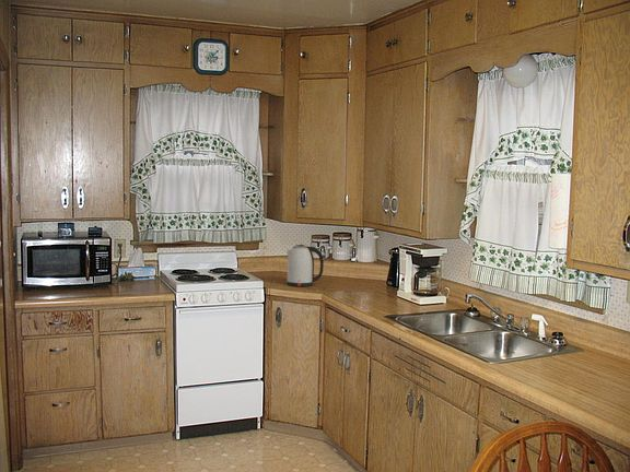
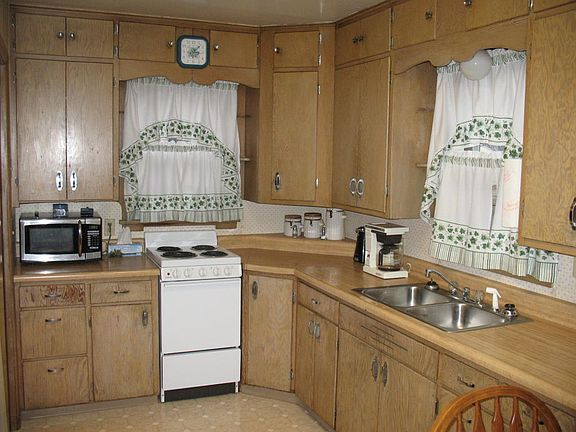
- kettle [287,244,325,287]
